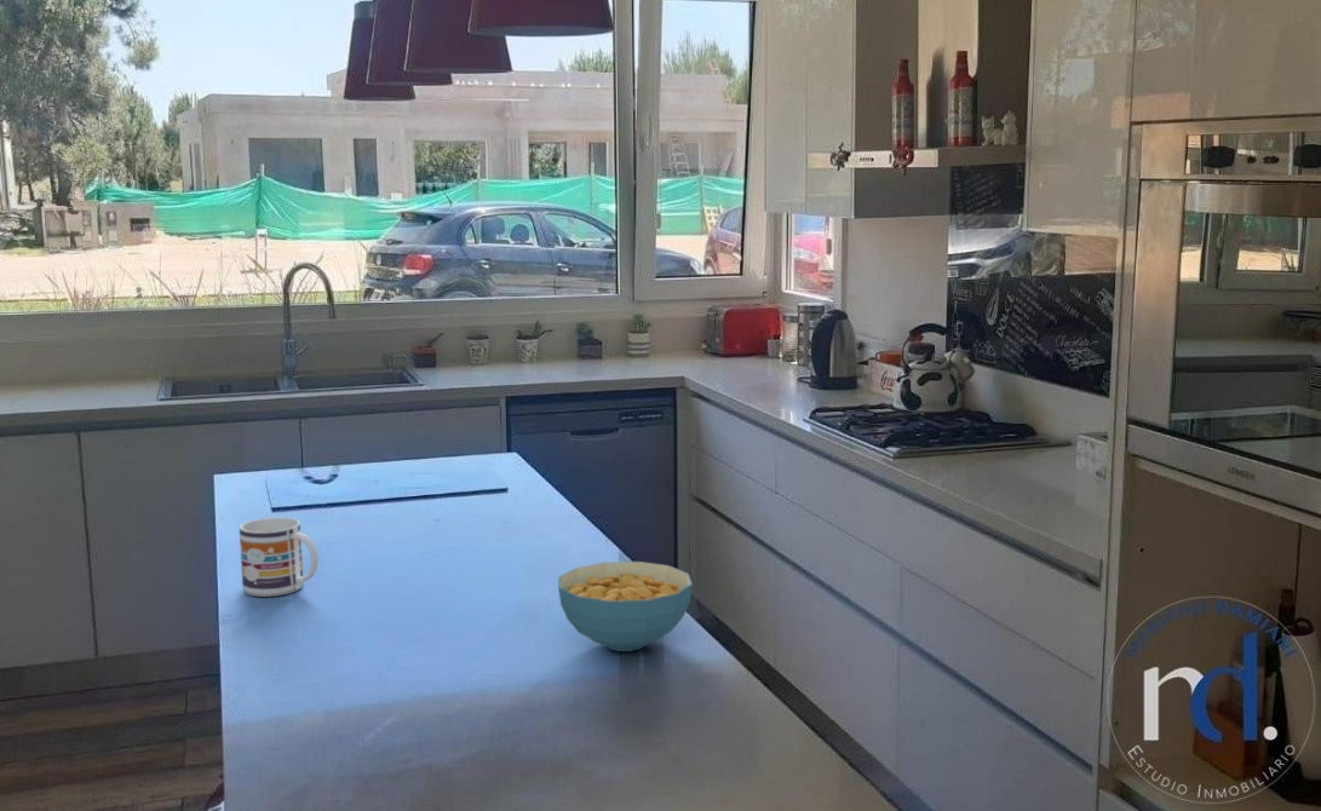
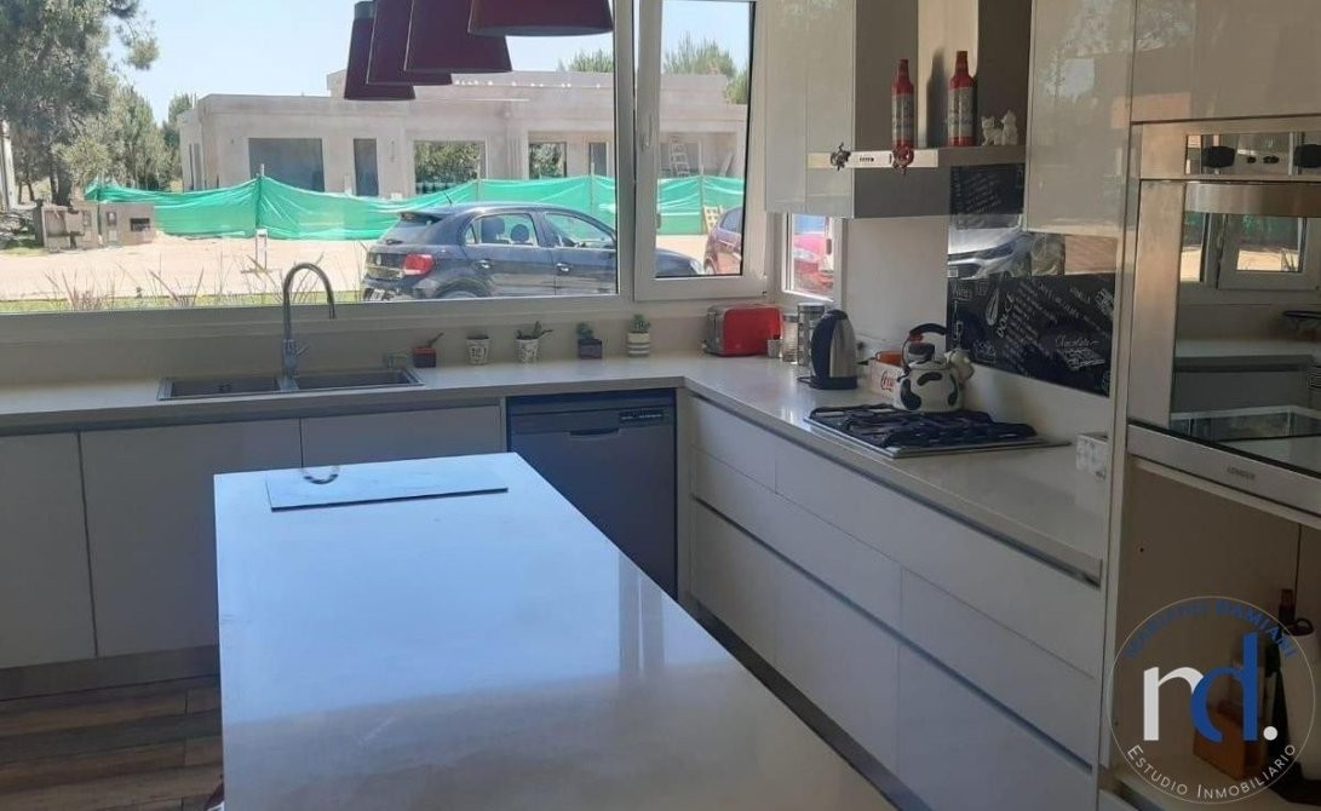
- cereal bowl [557,560,694,652]
- mug [239,517,320,598]
